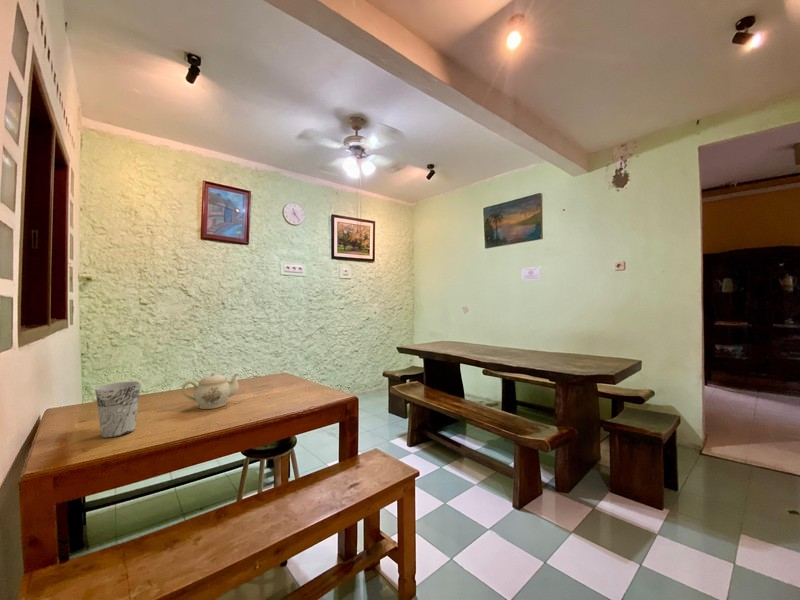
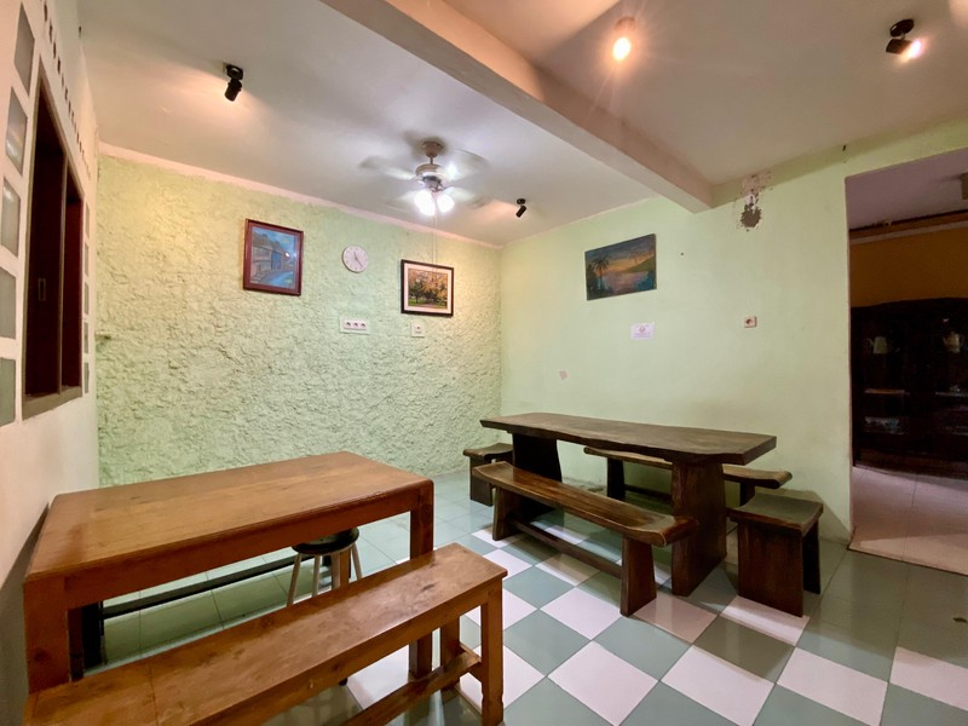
- cup [94,380,142,438]
- teapot [181,371,240,410]
